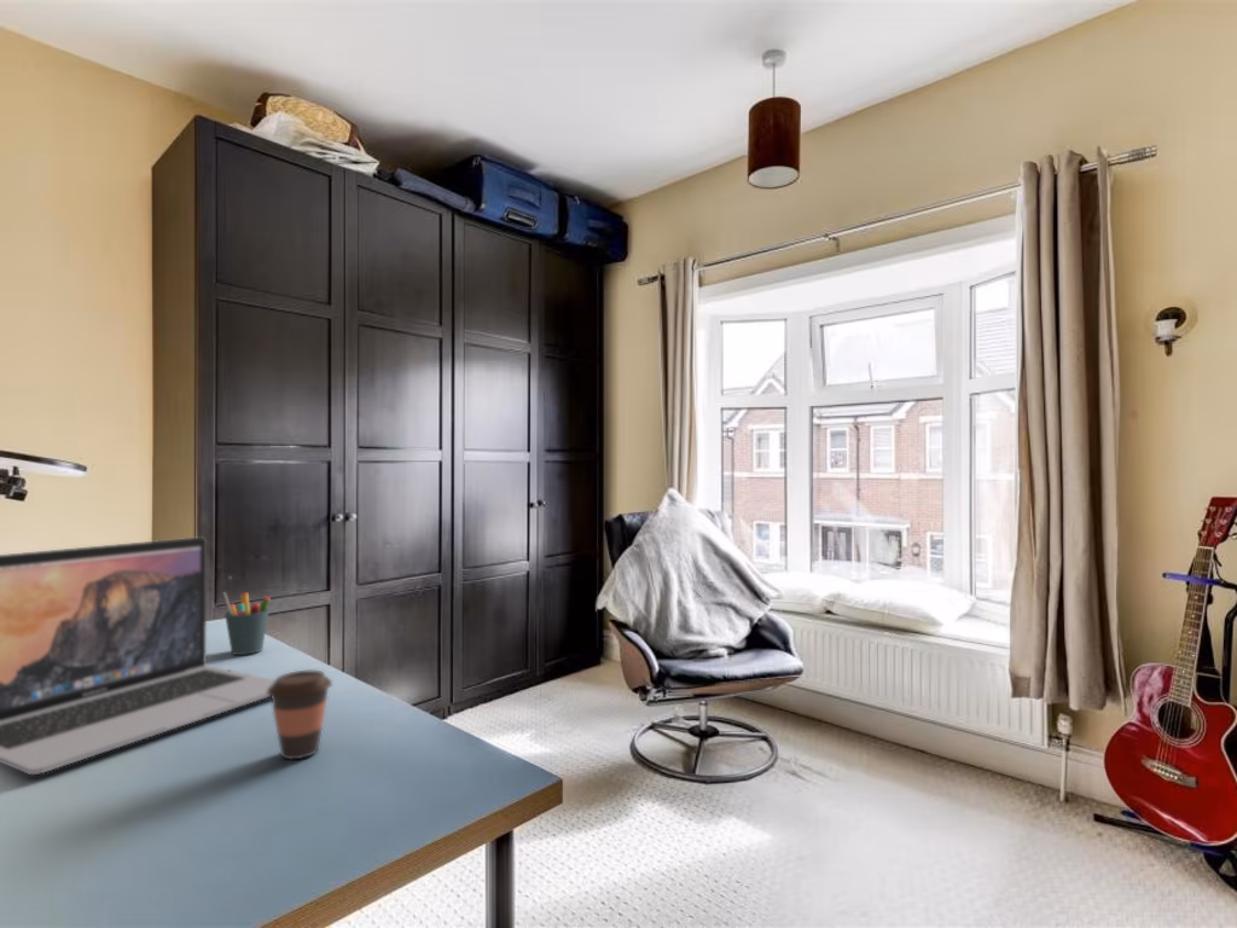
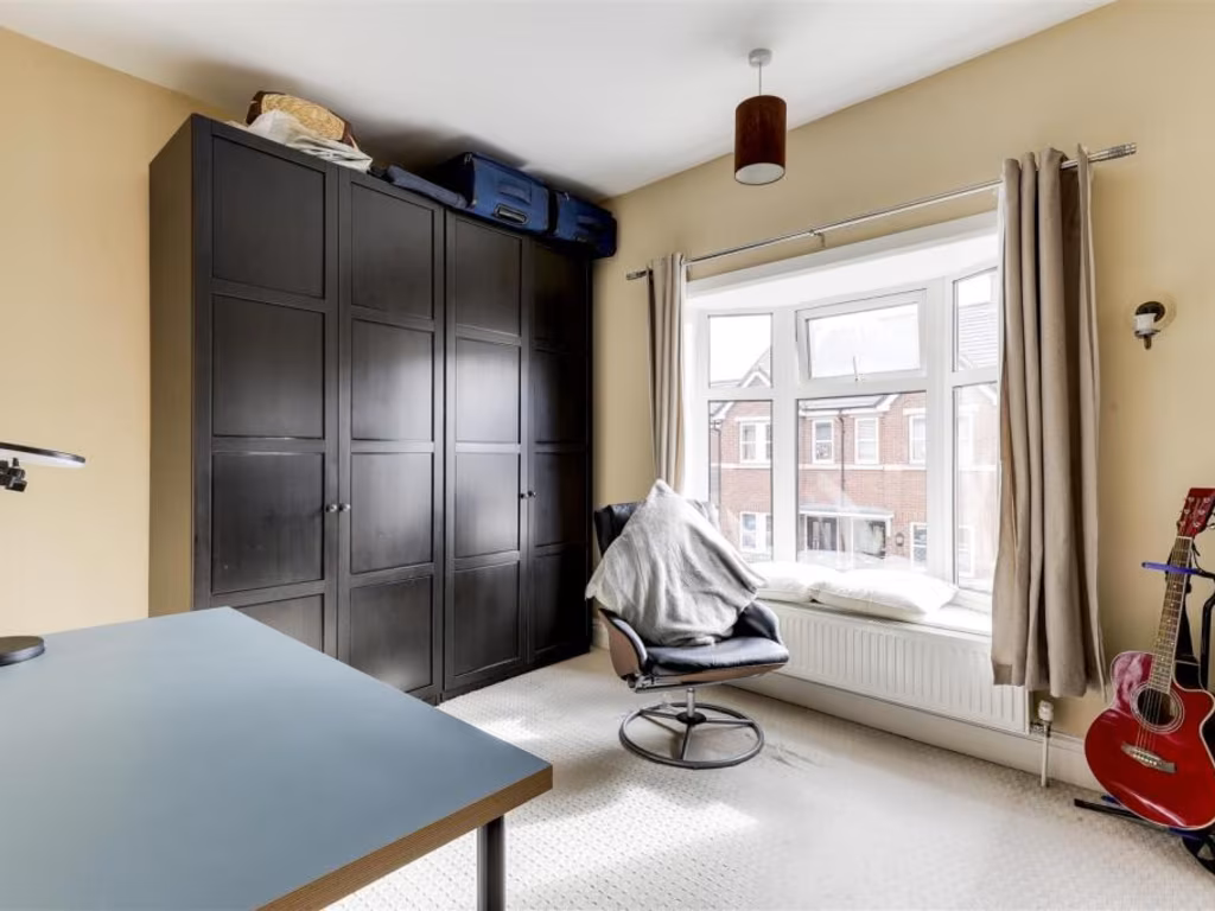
- pen holder [221,591,272,656]
- coffee cup [267,669,333,760]
- laptop [0,535,275,776]
